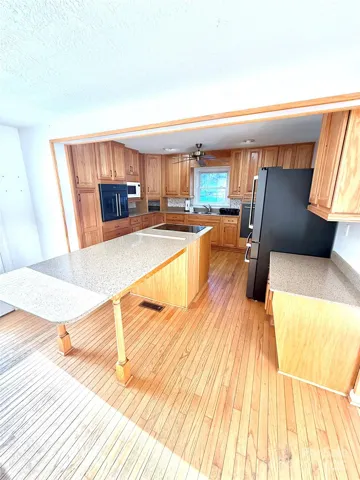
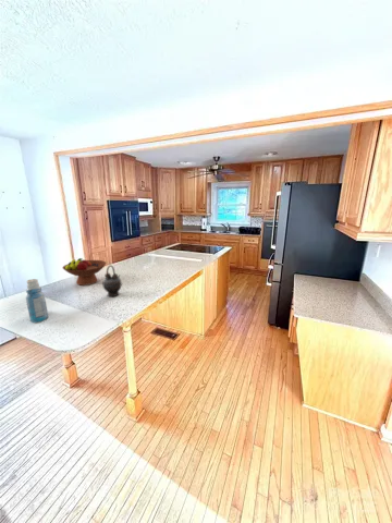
+ bottle [25,278,49,324]
+ fruit bowl [62,257,107,287]
+ teapot [101,265,123,297]
